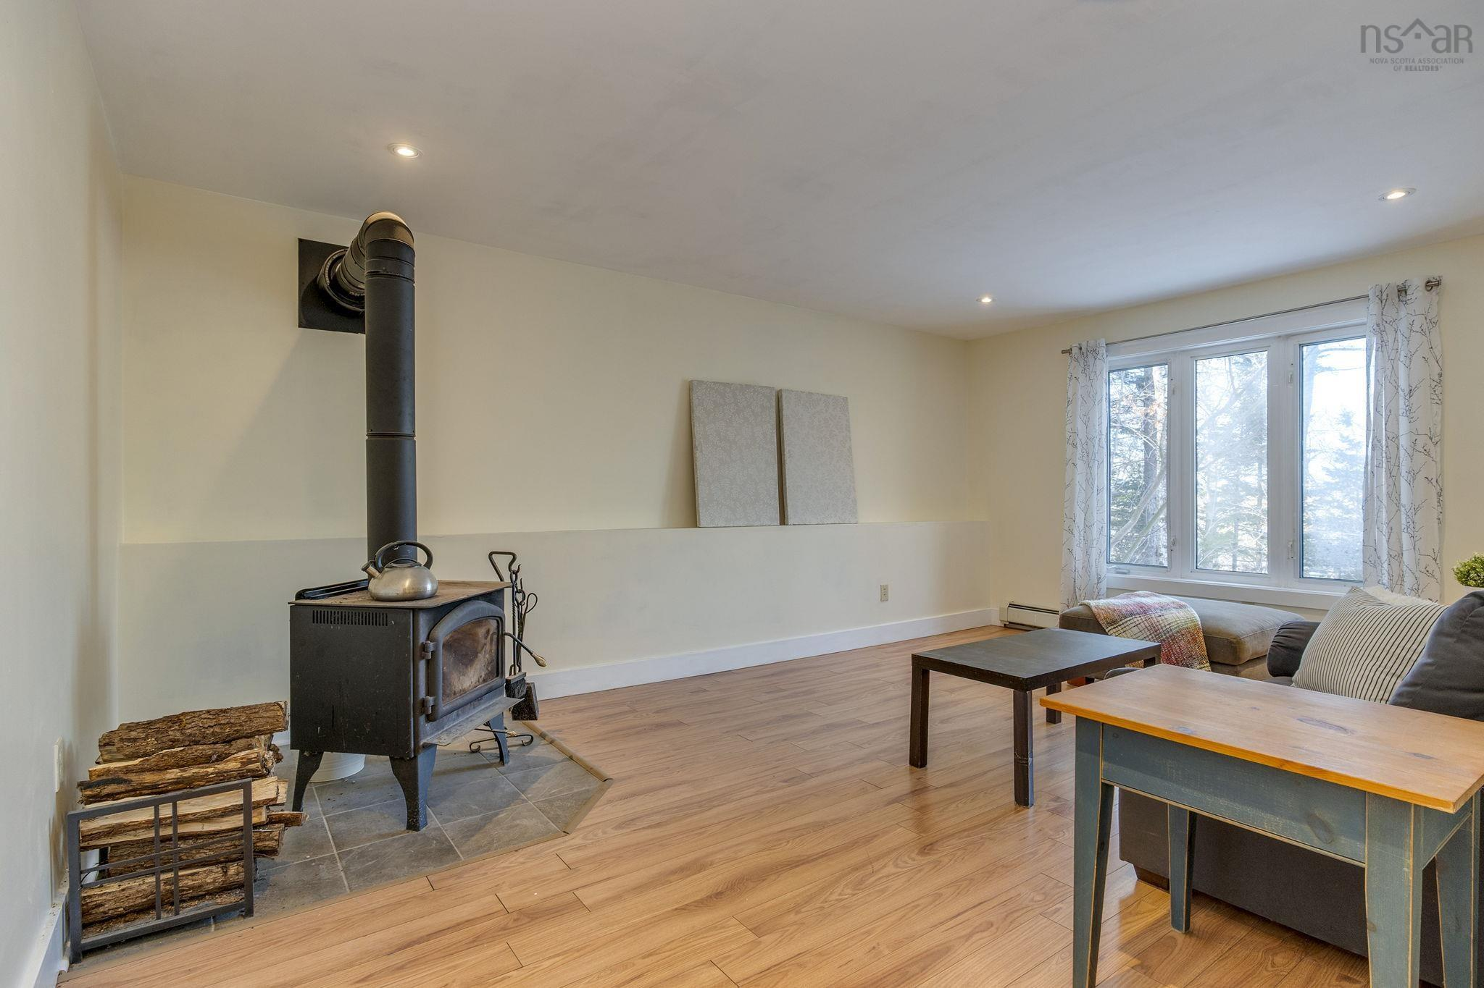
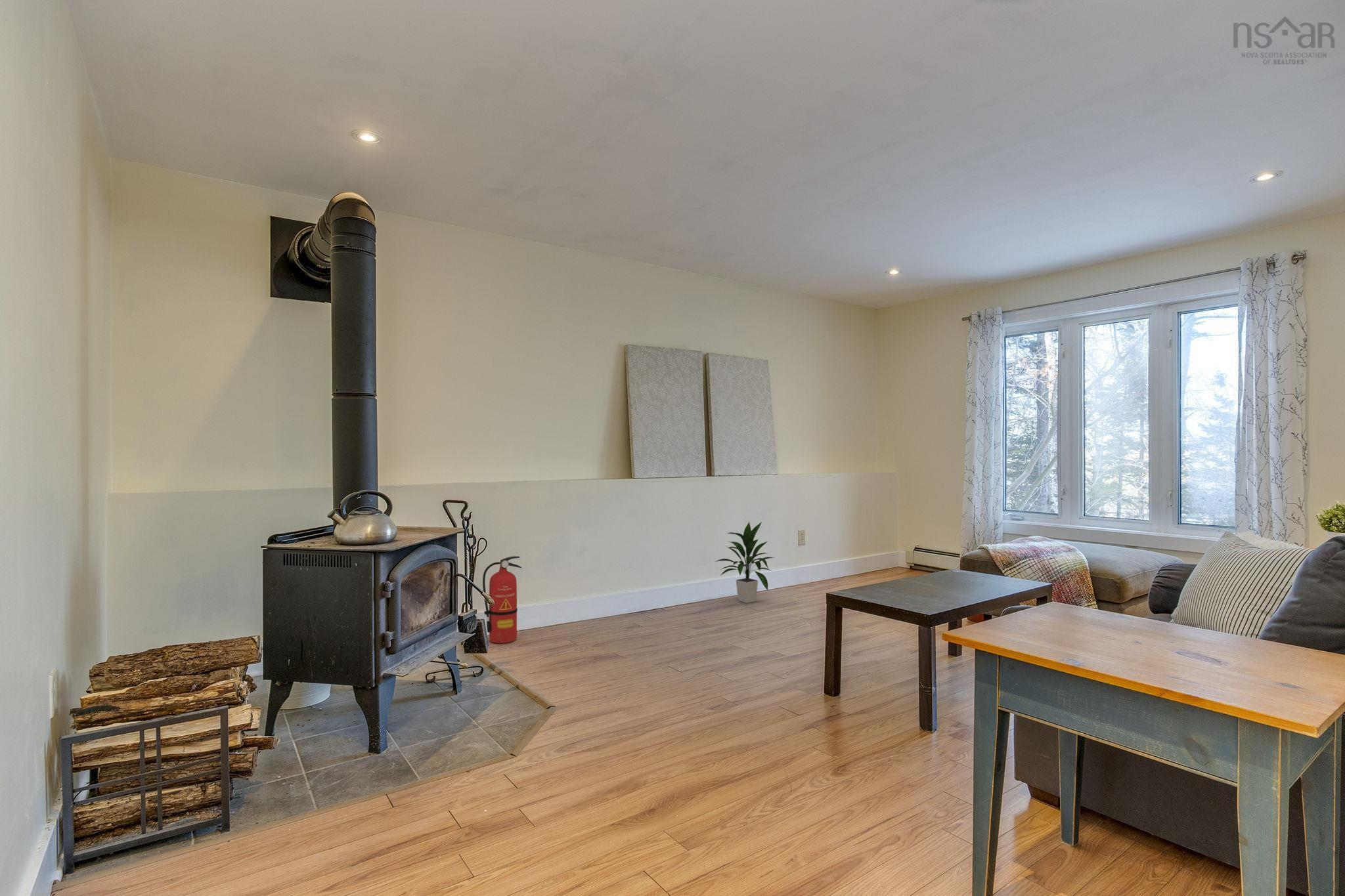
+ indoor plant [714,521,776,603]
+ fire extinguisher [482,555,522,644]
